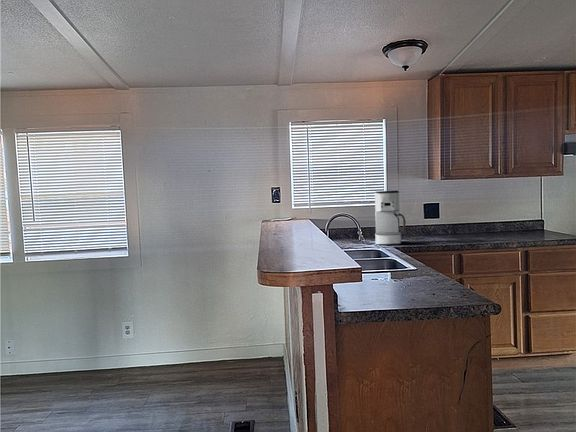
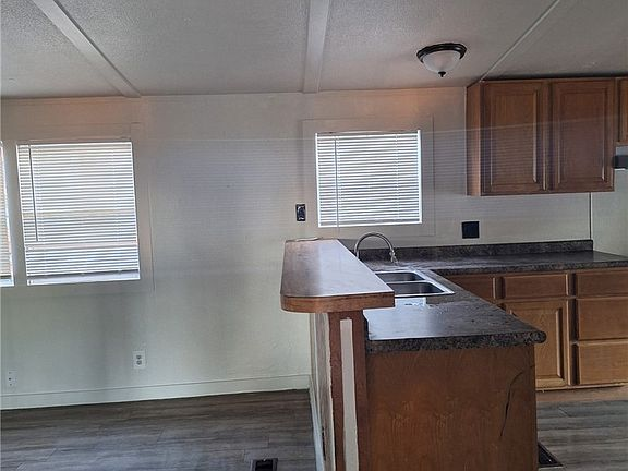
- coffee maker [374,190,406,246]
